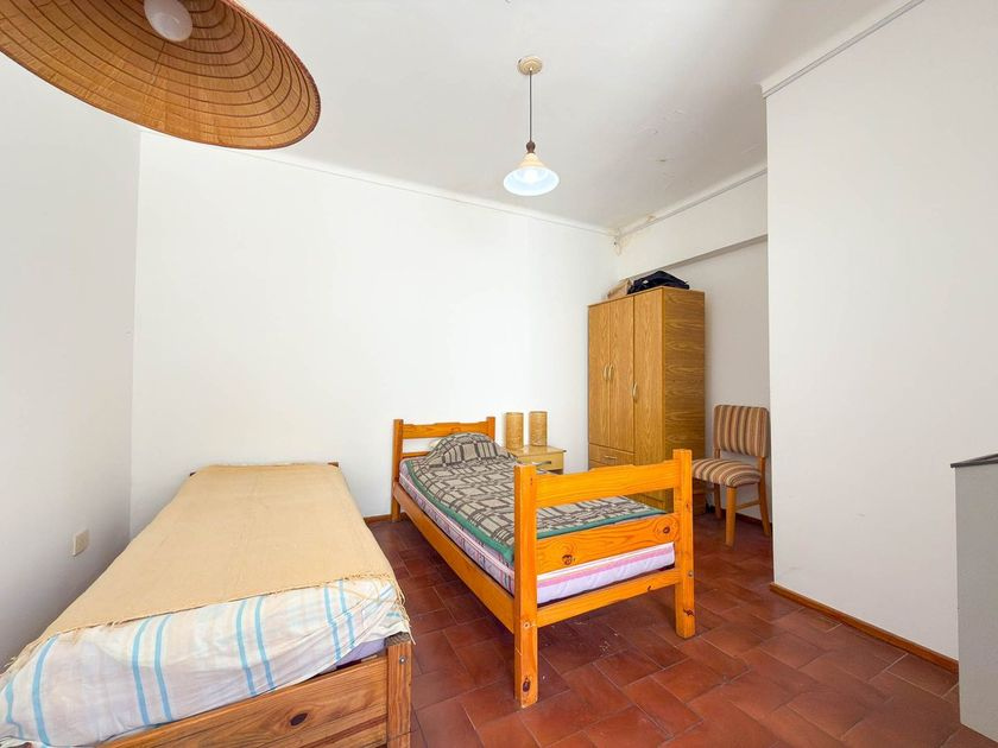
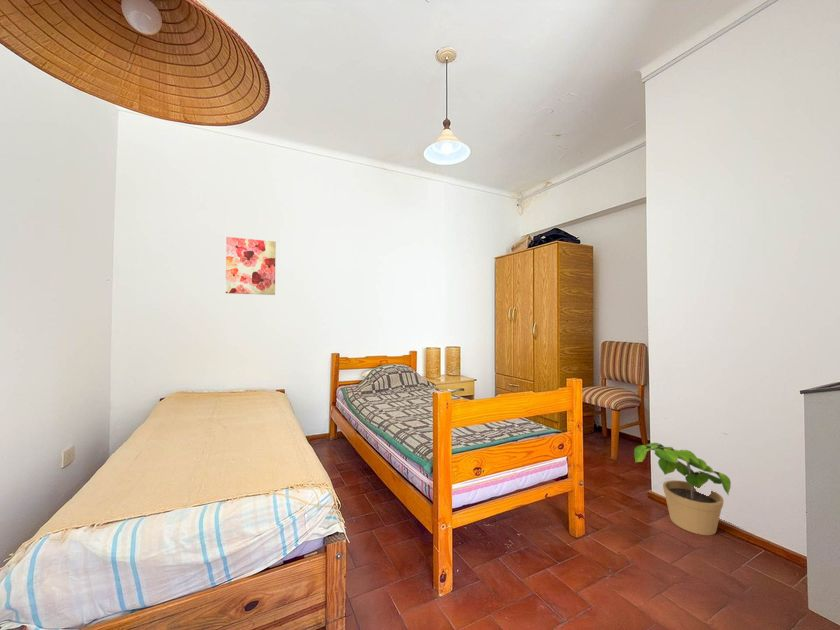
+ wall art [225,236,277,296]
+ potted plant [633,442,732,536]
